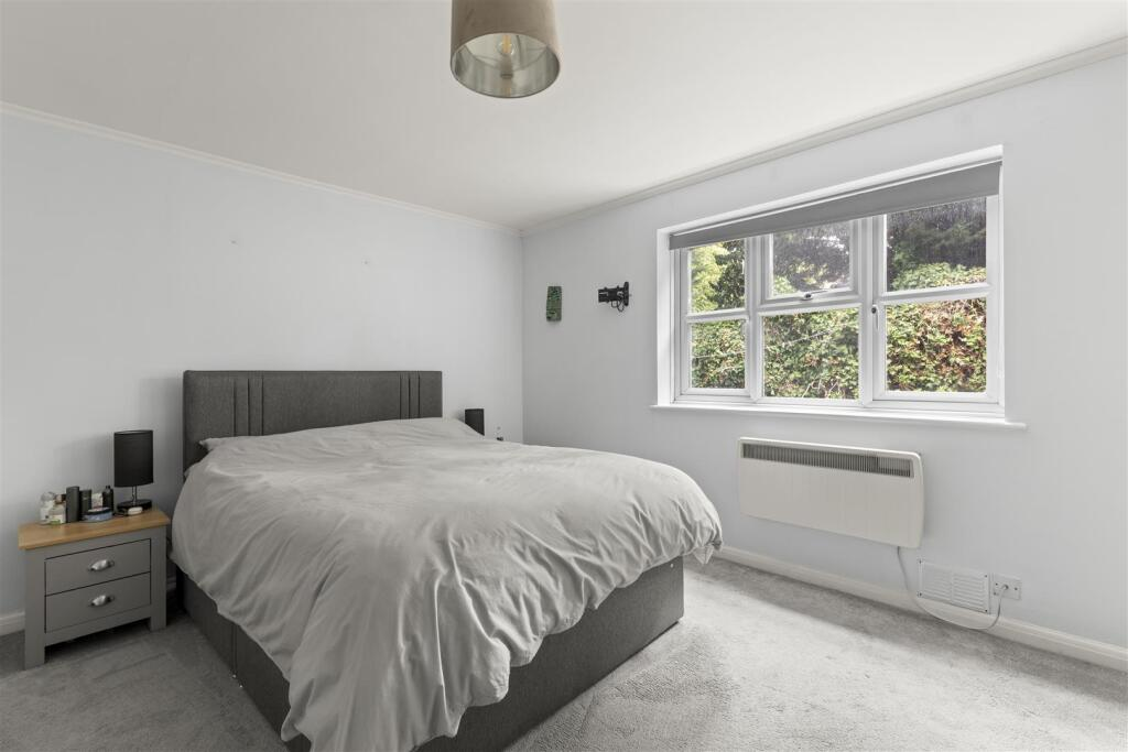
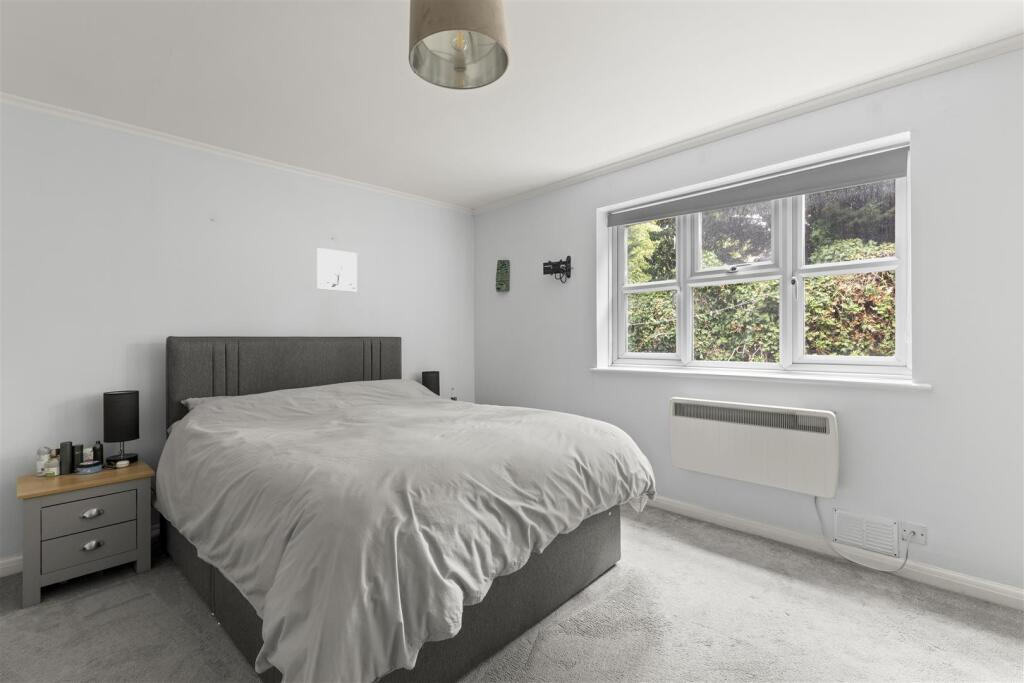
+ wall art [316,247,358,293]
